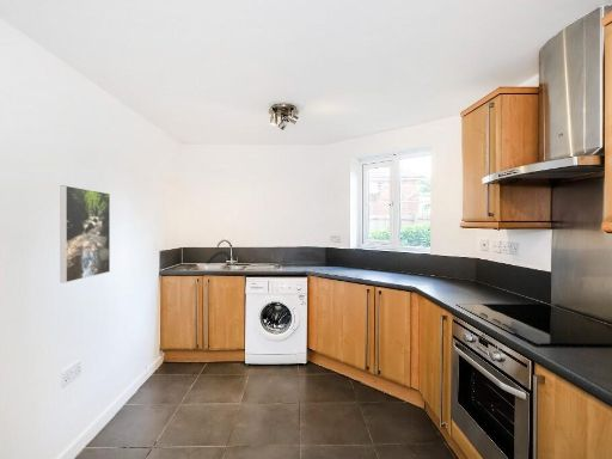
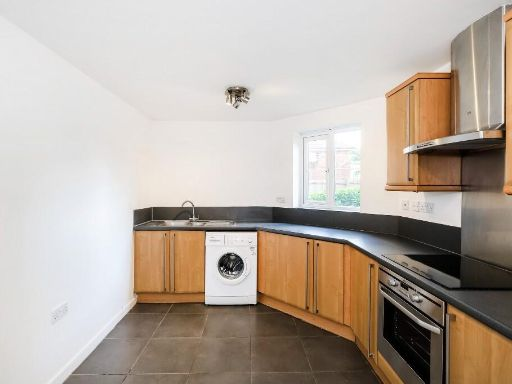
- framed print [59,184,111,284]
